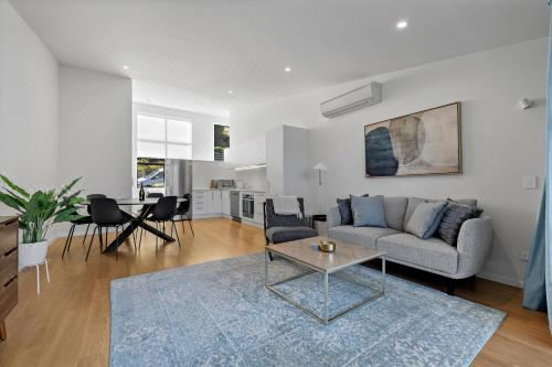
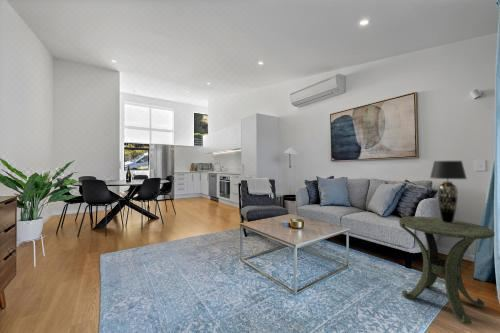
+ side table [398,216,496,325]
+ table lamp [429,160,468,223]
